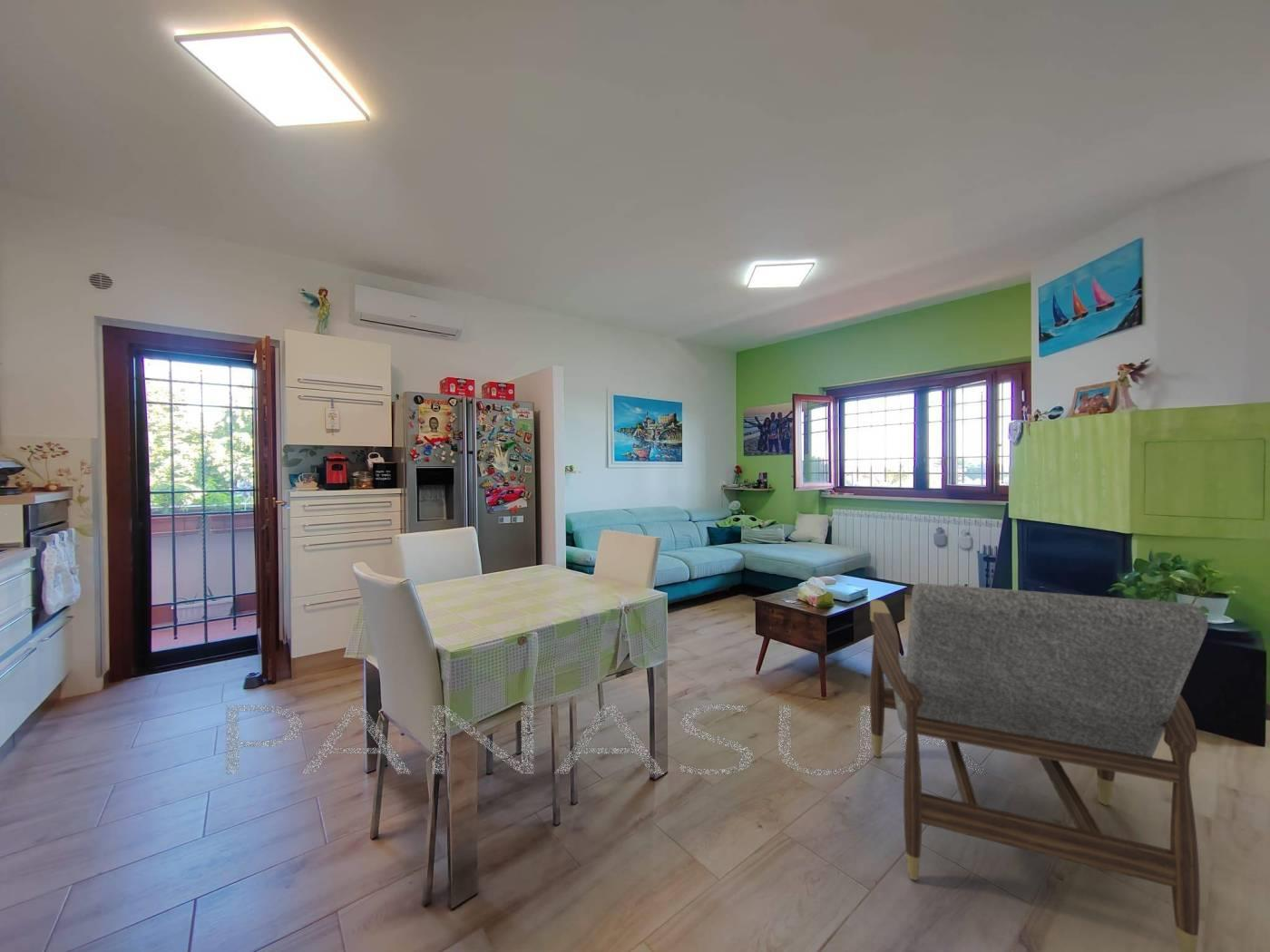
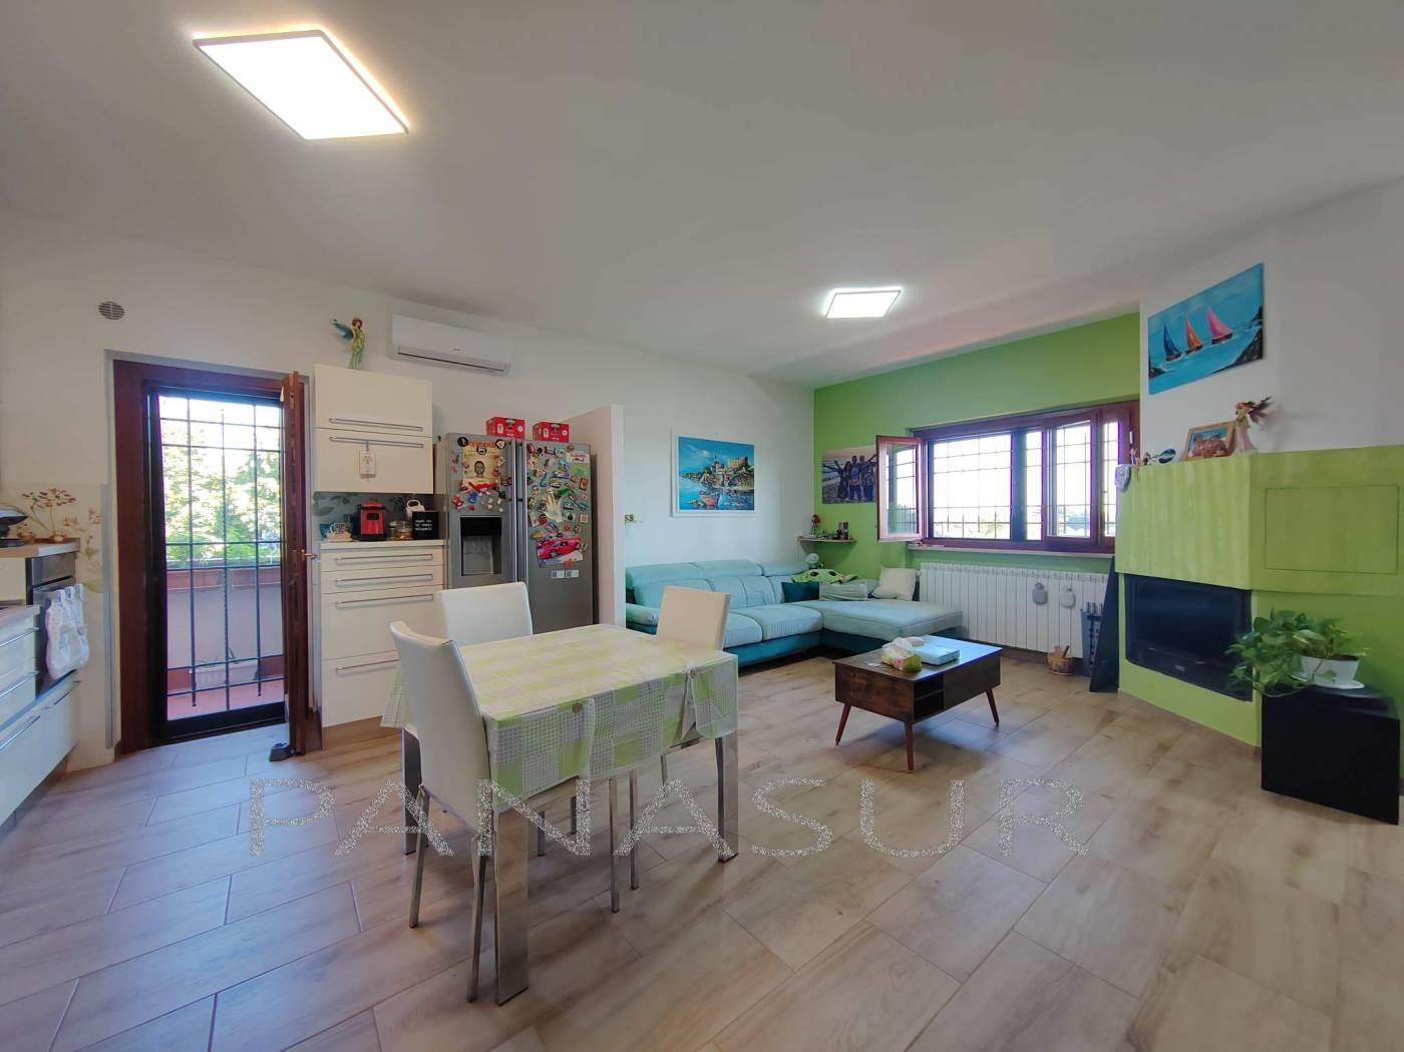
- armchair [869,582,1208,952]
